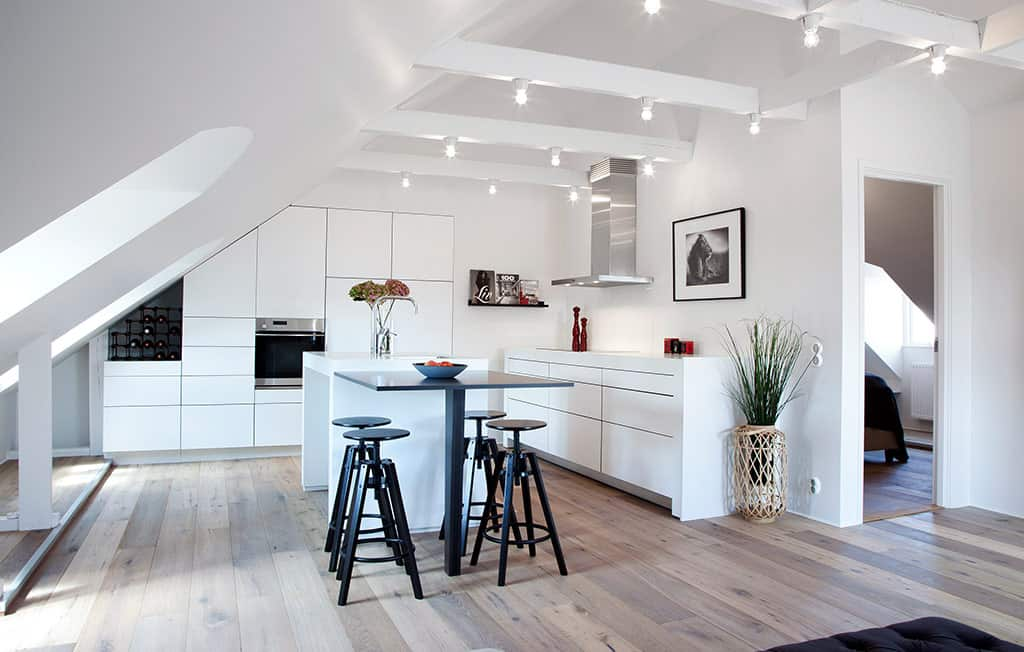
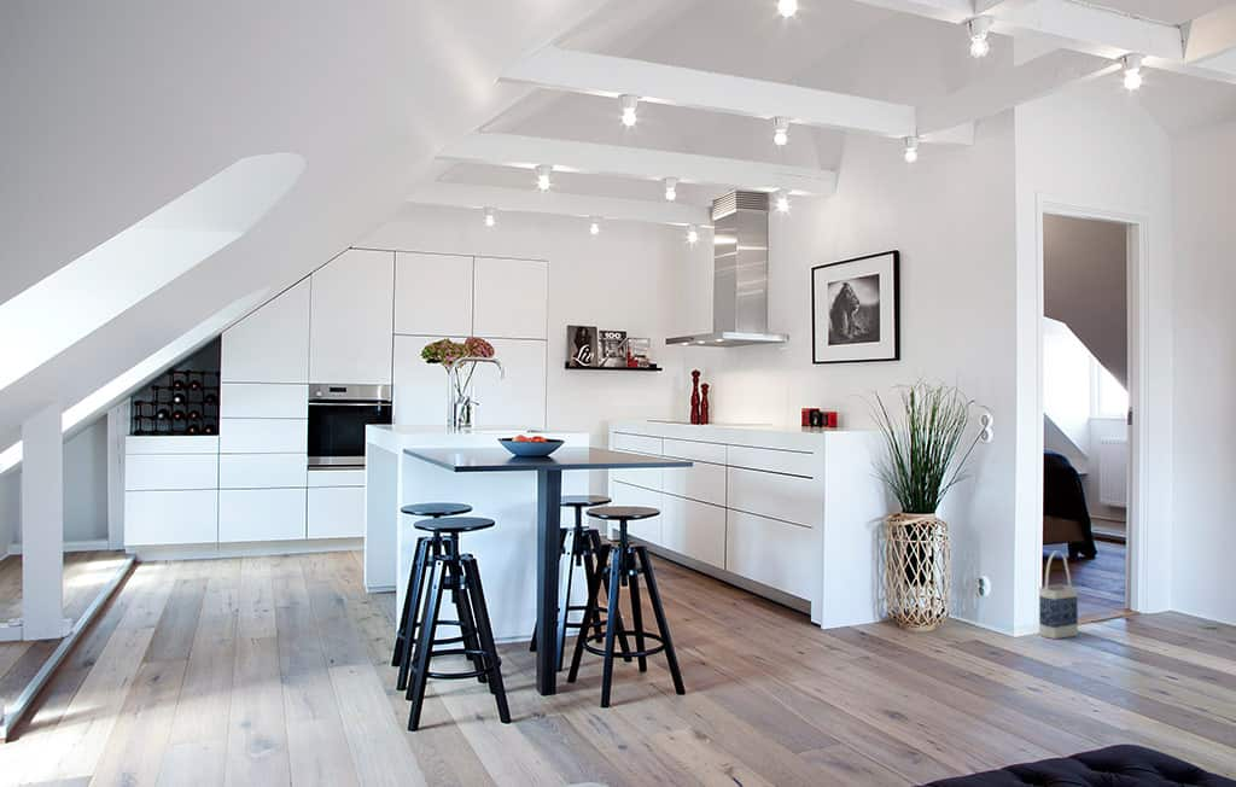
+ bag [1038,549,1079,640]
